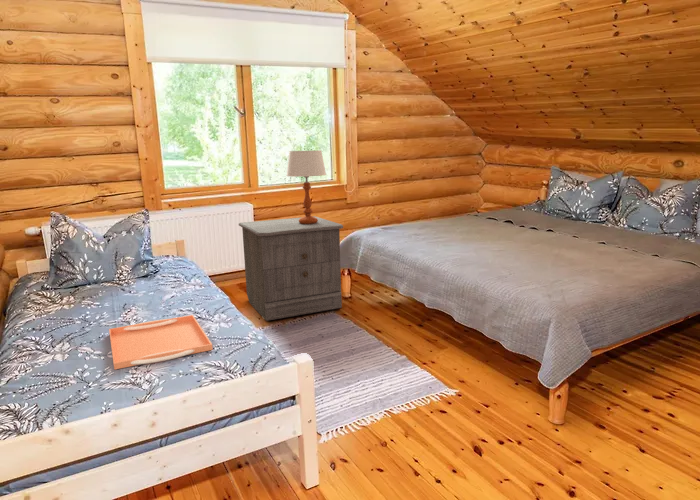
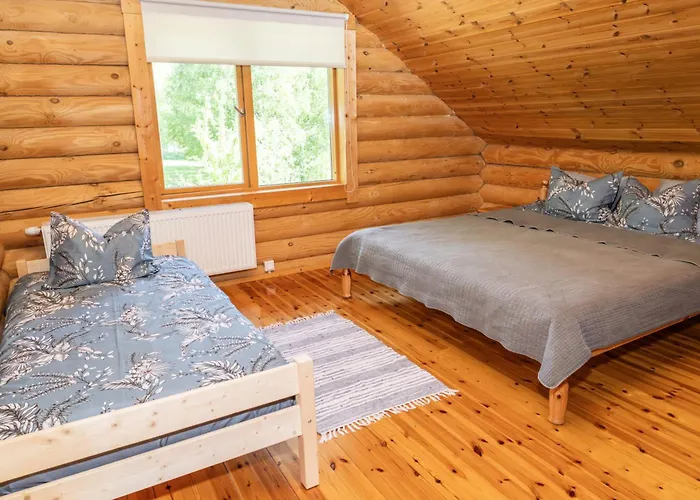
- nightstand [238,215,344,322]
- serving tray [108,314,214,371]
- table lamp [286,149,327,224]
